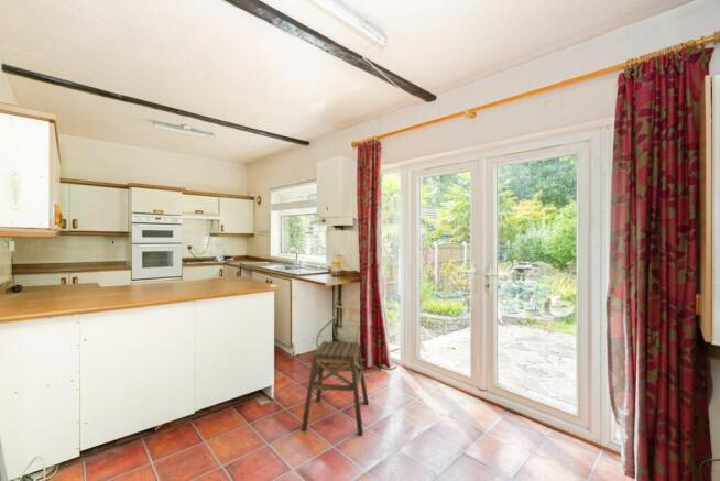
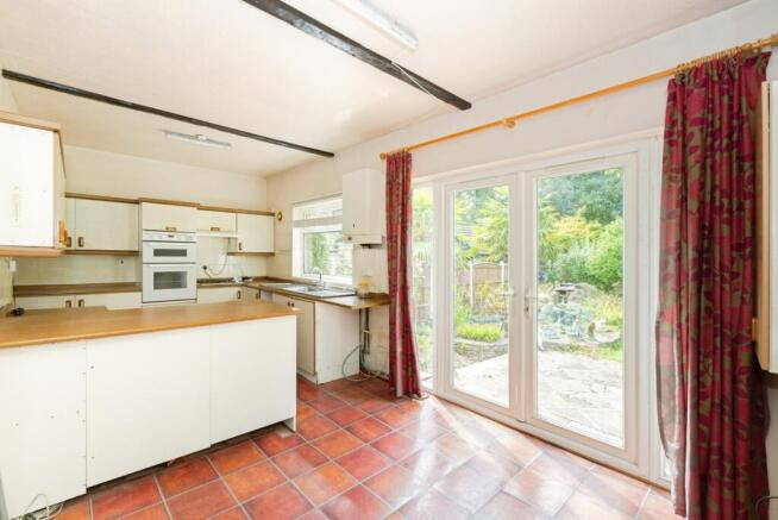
- stool [301,340,370,436]
